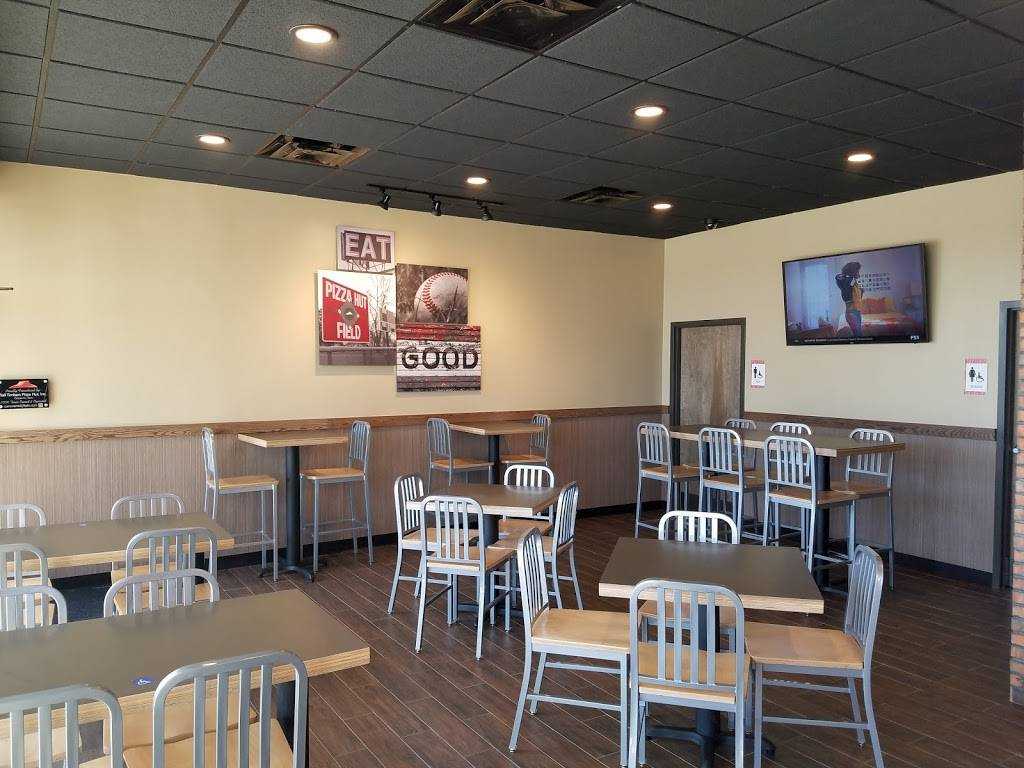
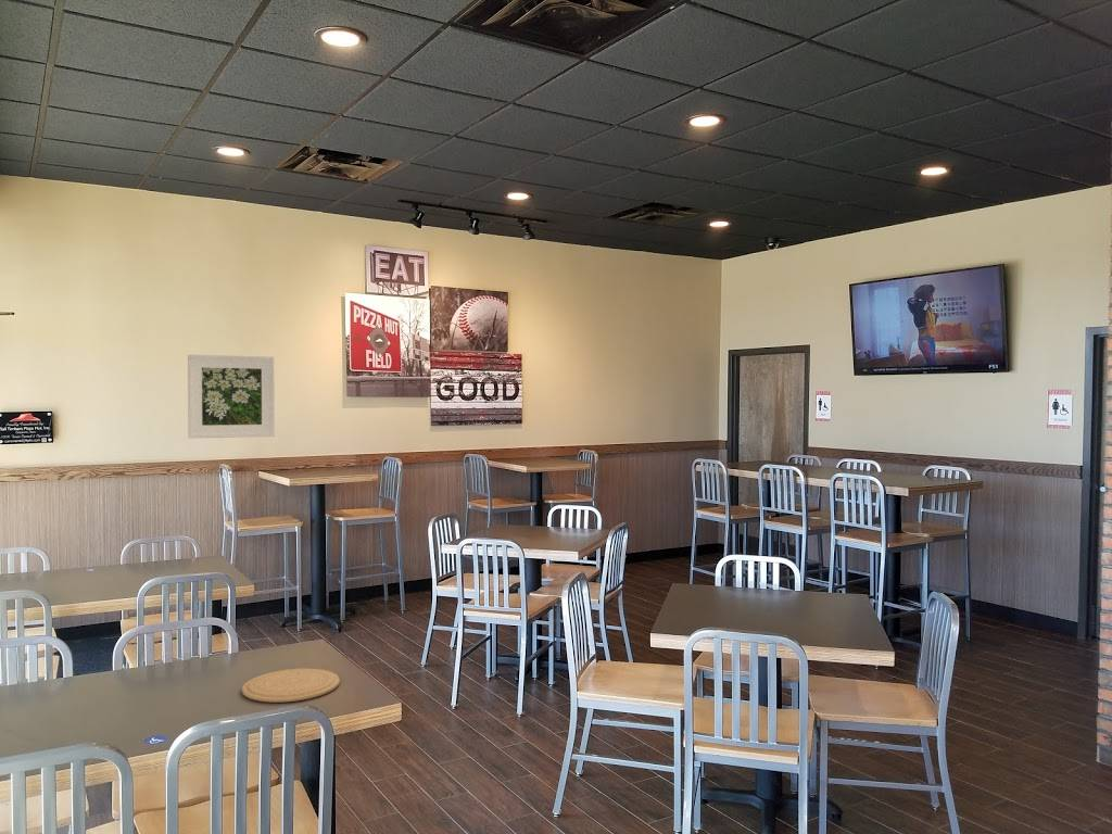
+ plate [241,668,341,704]
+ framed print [187,353,276,440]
